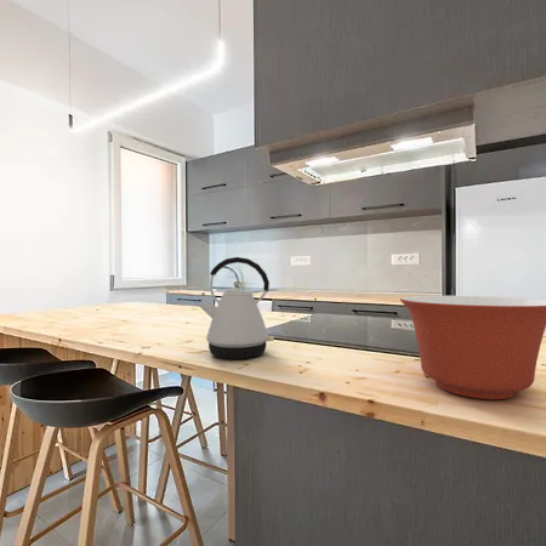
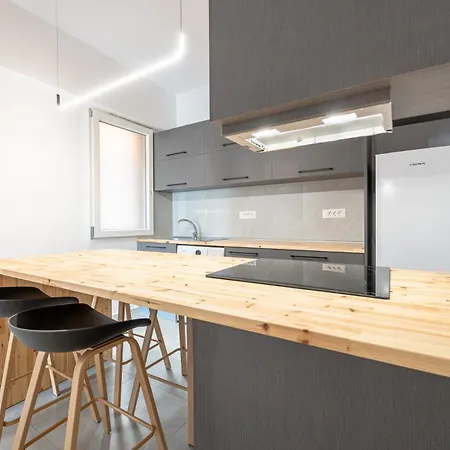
- mixing bowl [399,295,546,400]
- kettle [198,256,275,360]
